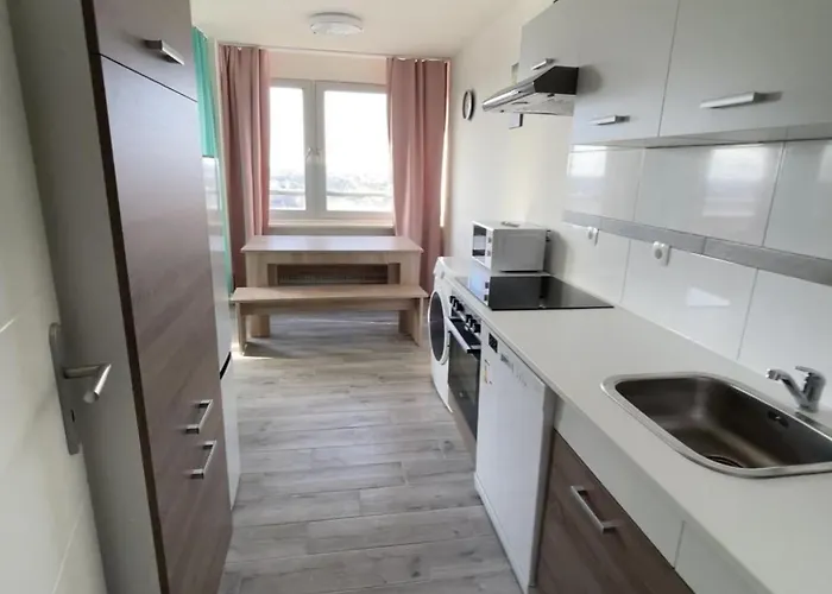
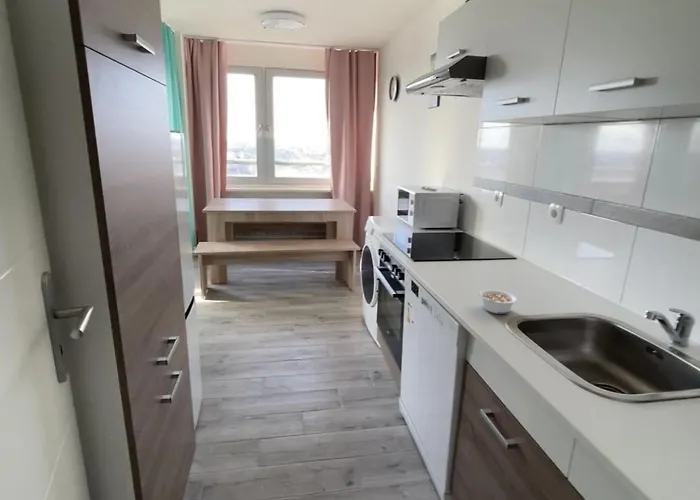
+ legume [478,289,518,315]
